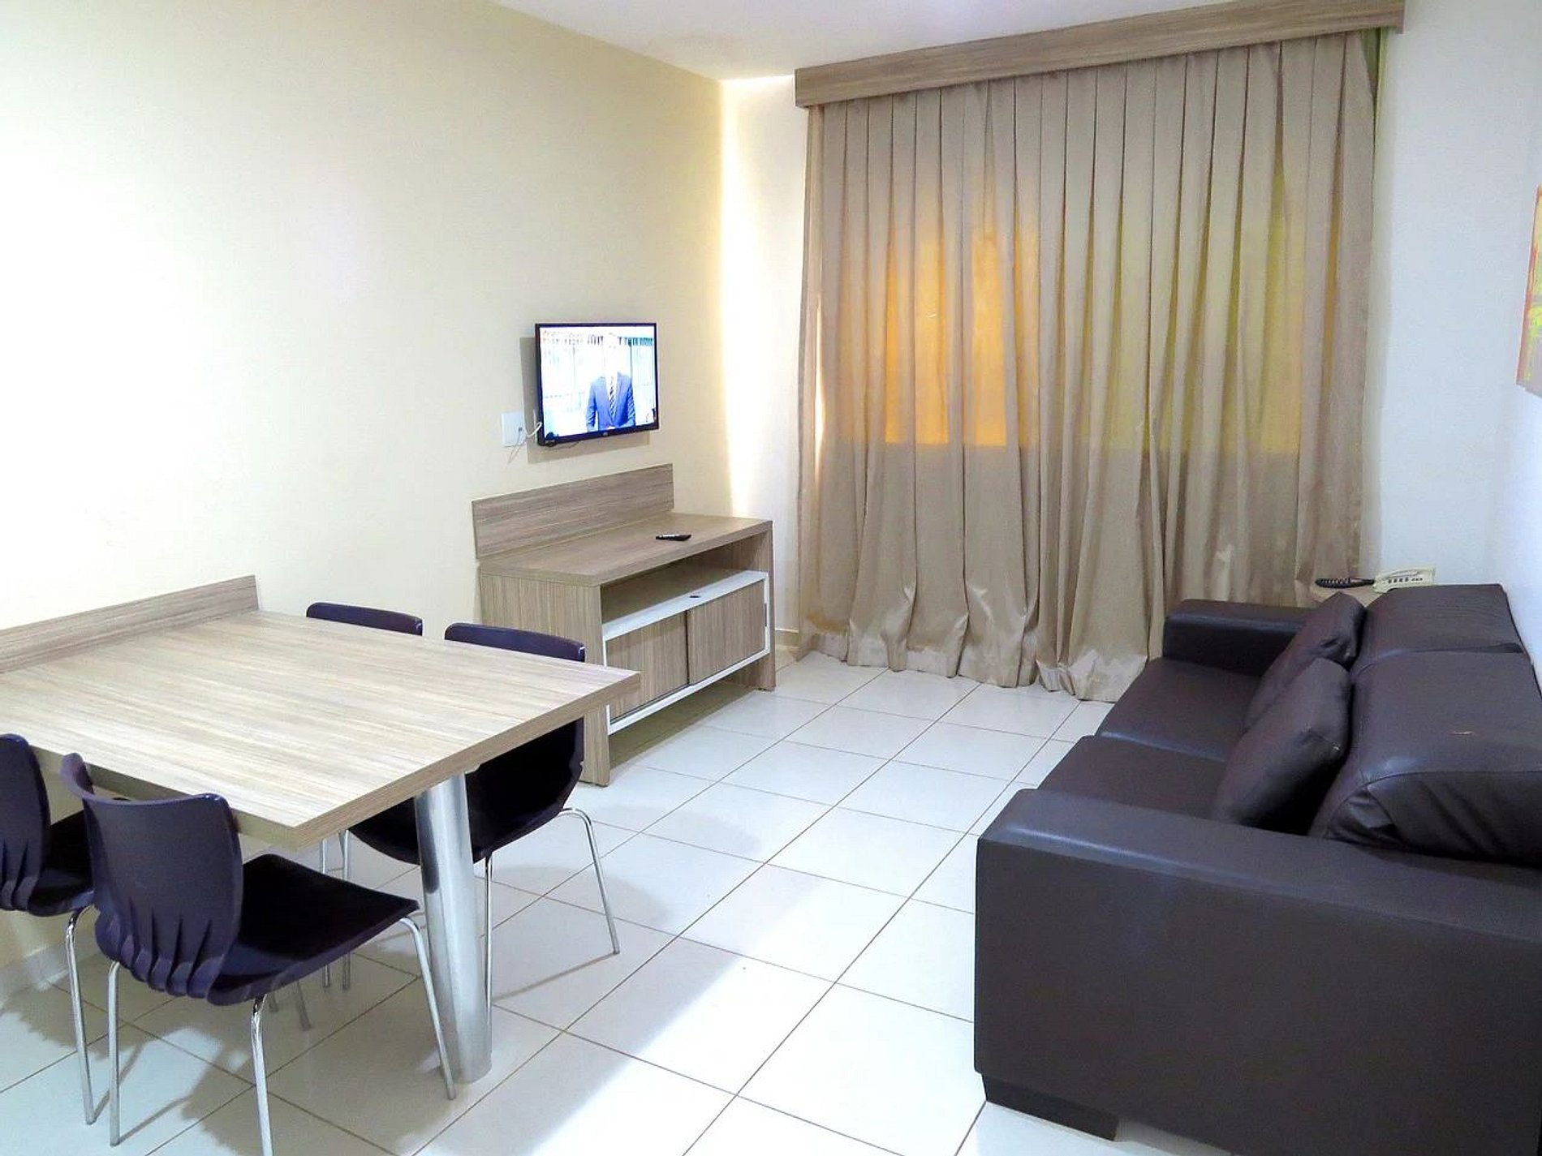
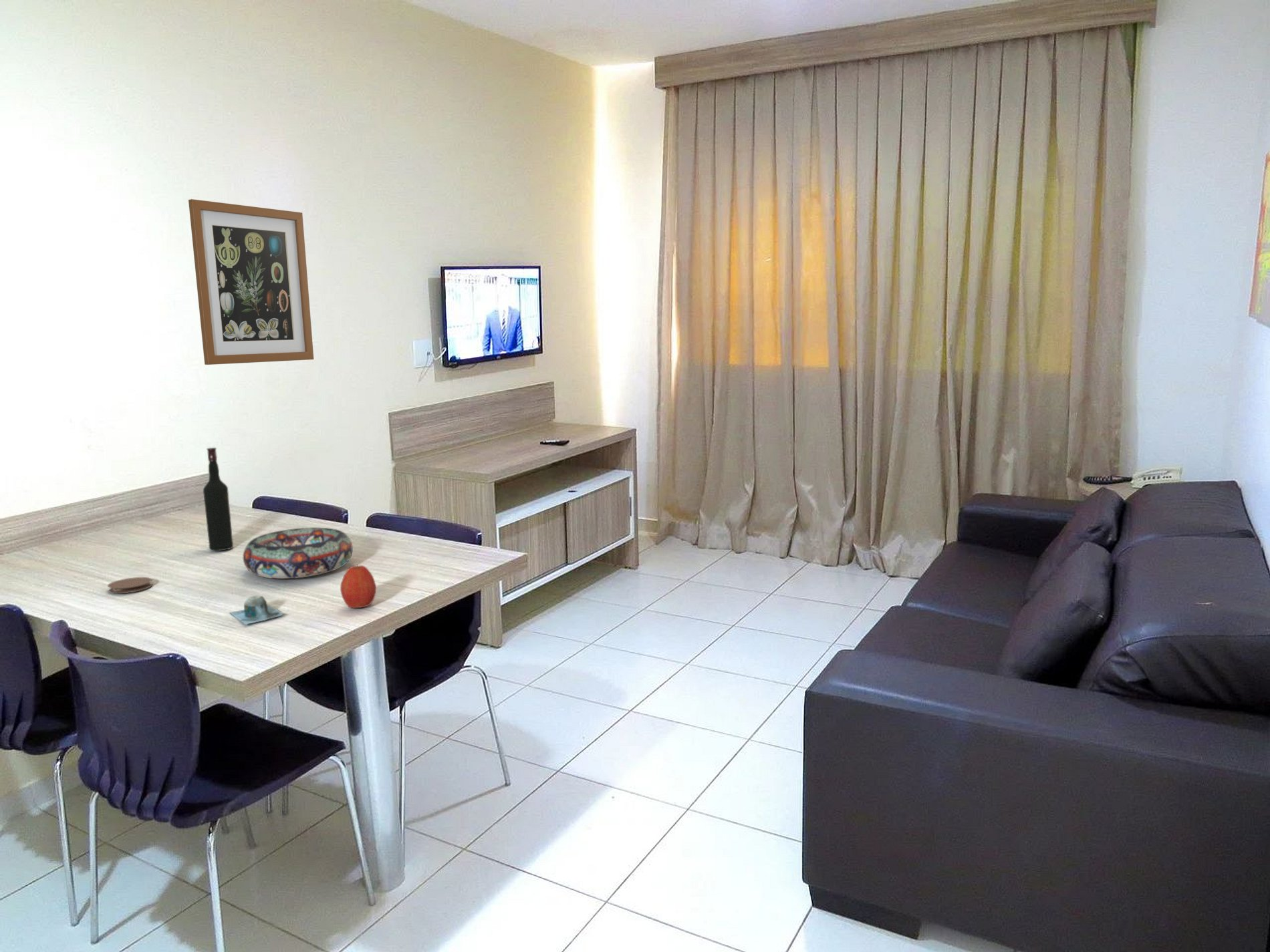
+ wine bottle [203,447,234,552]
+ coaster [107,577,153,594]
+ decorative bowl [243,527,354,579]
+ mug [229,595,285,625]
+ apple [340,563,377,609]
+ wall art [188,198,314,365]
